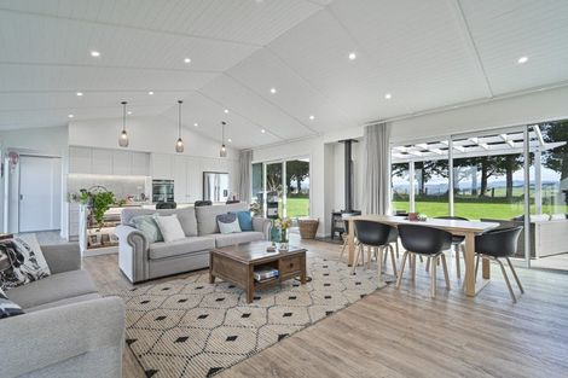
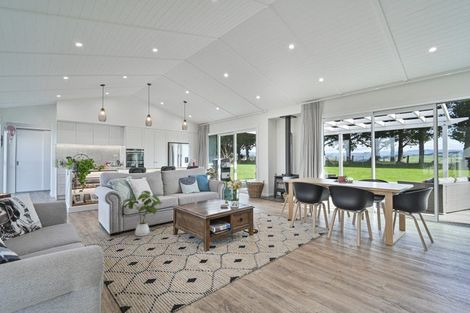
+ house plant [119,190,163,237]
